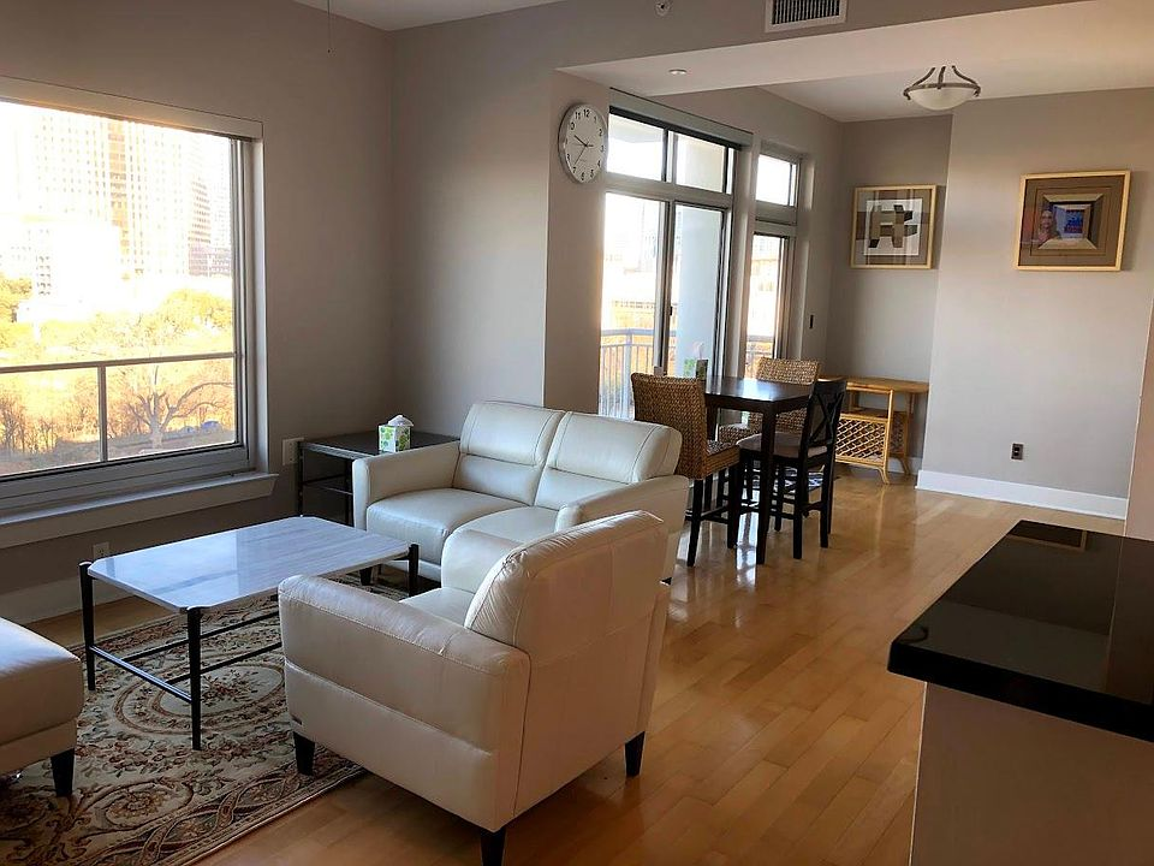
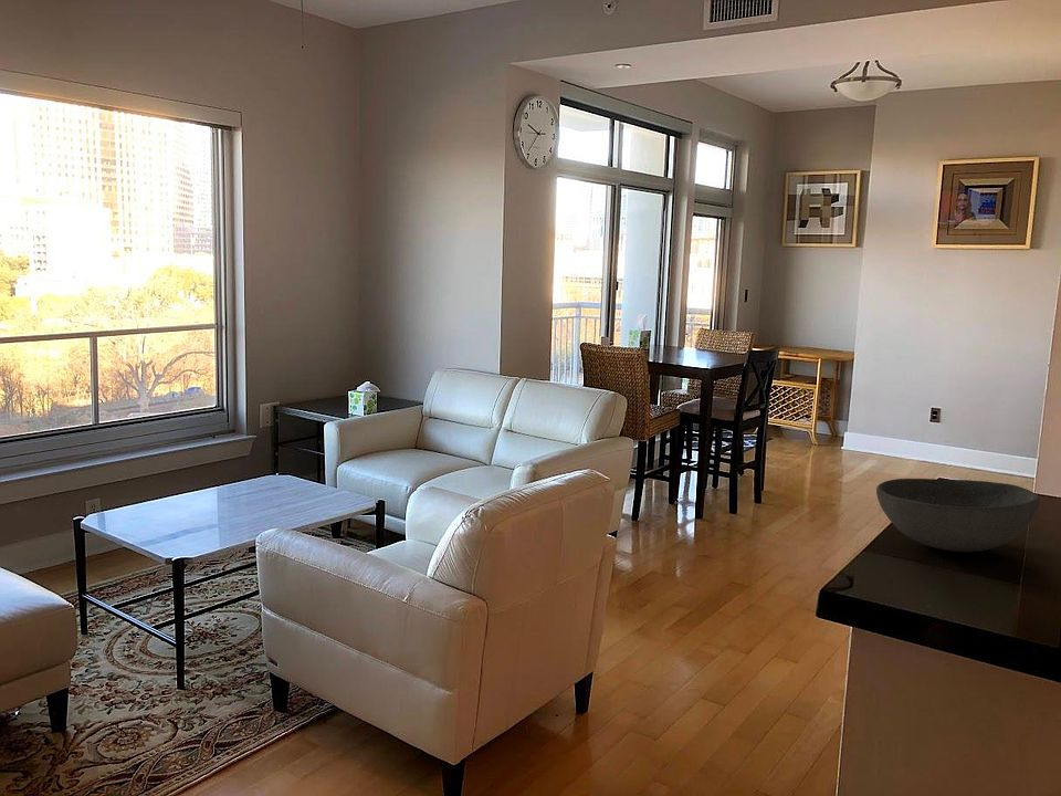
+ bowl [875,478,1041,553]
